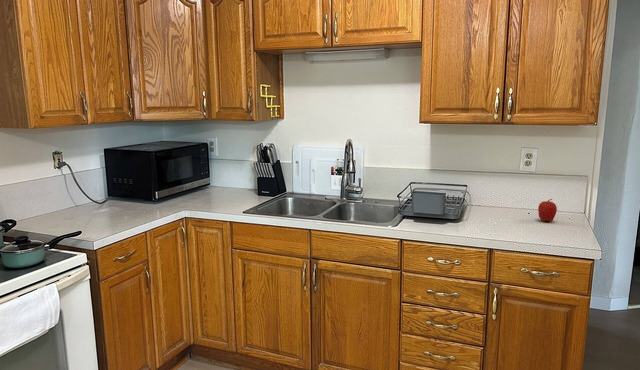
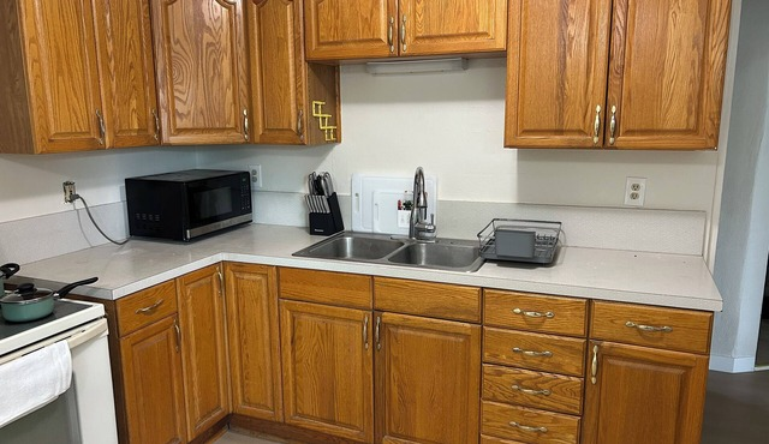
- fruit [537,198,558,223]
